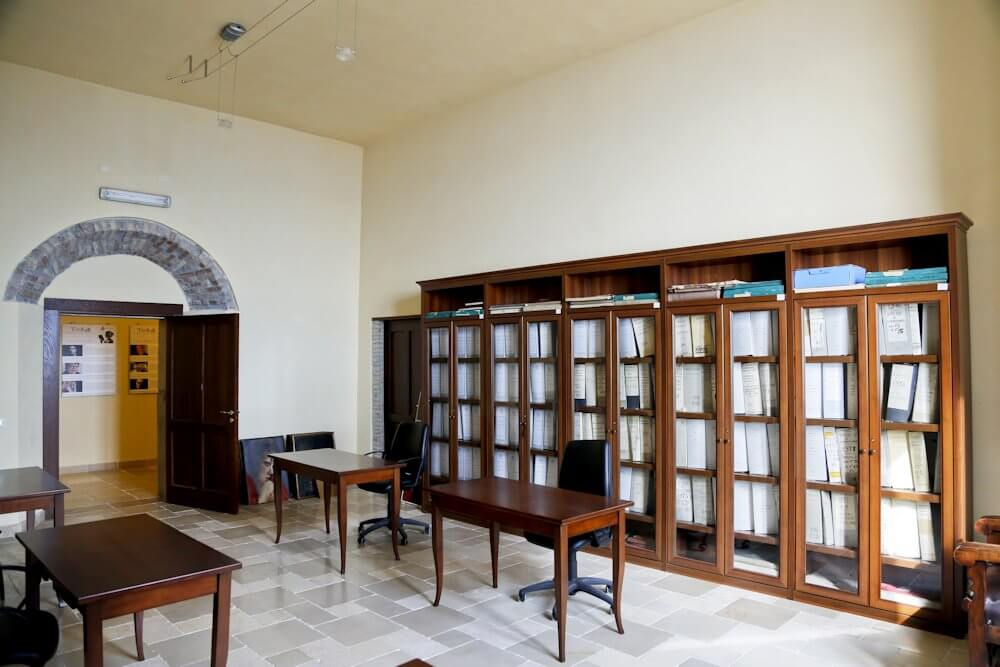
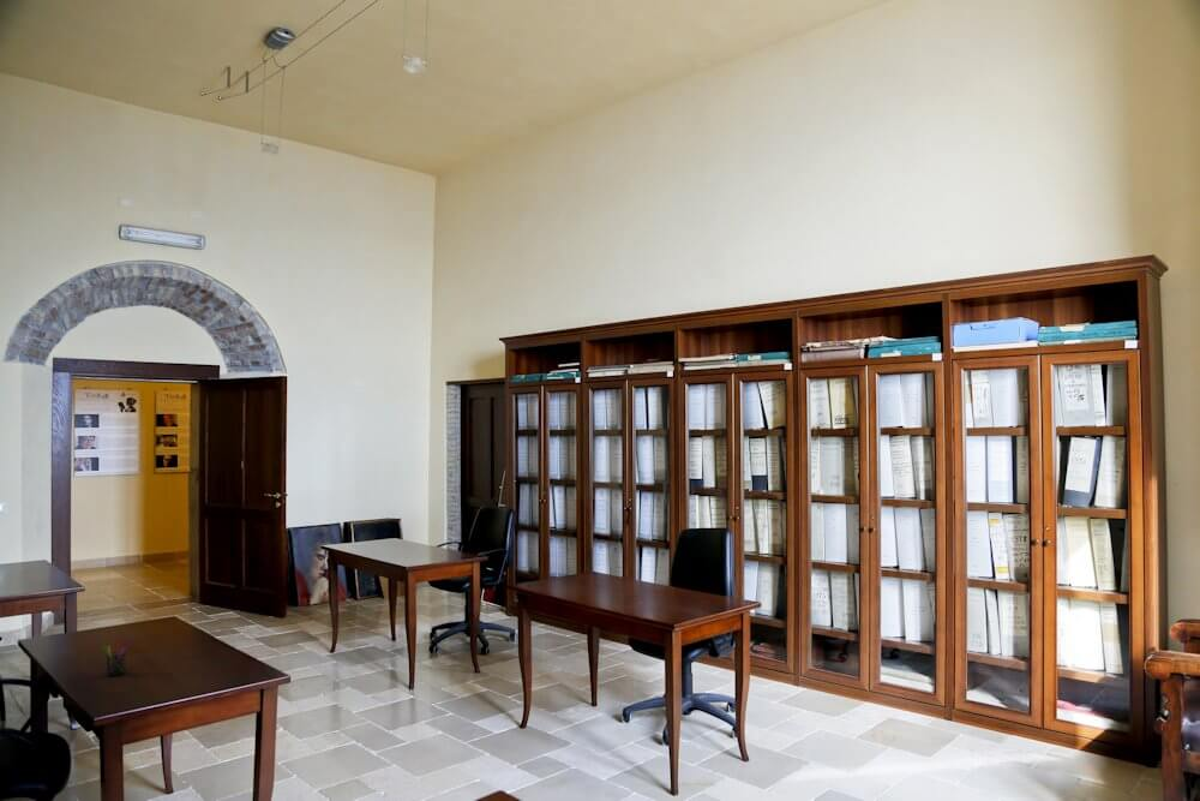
+ pen holder [102,636,131,677]
